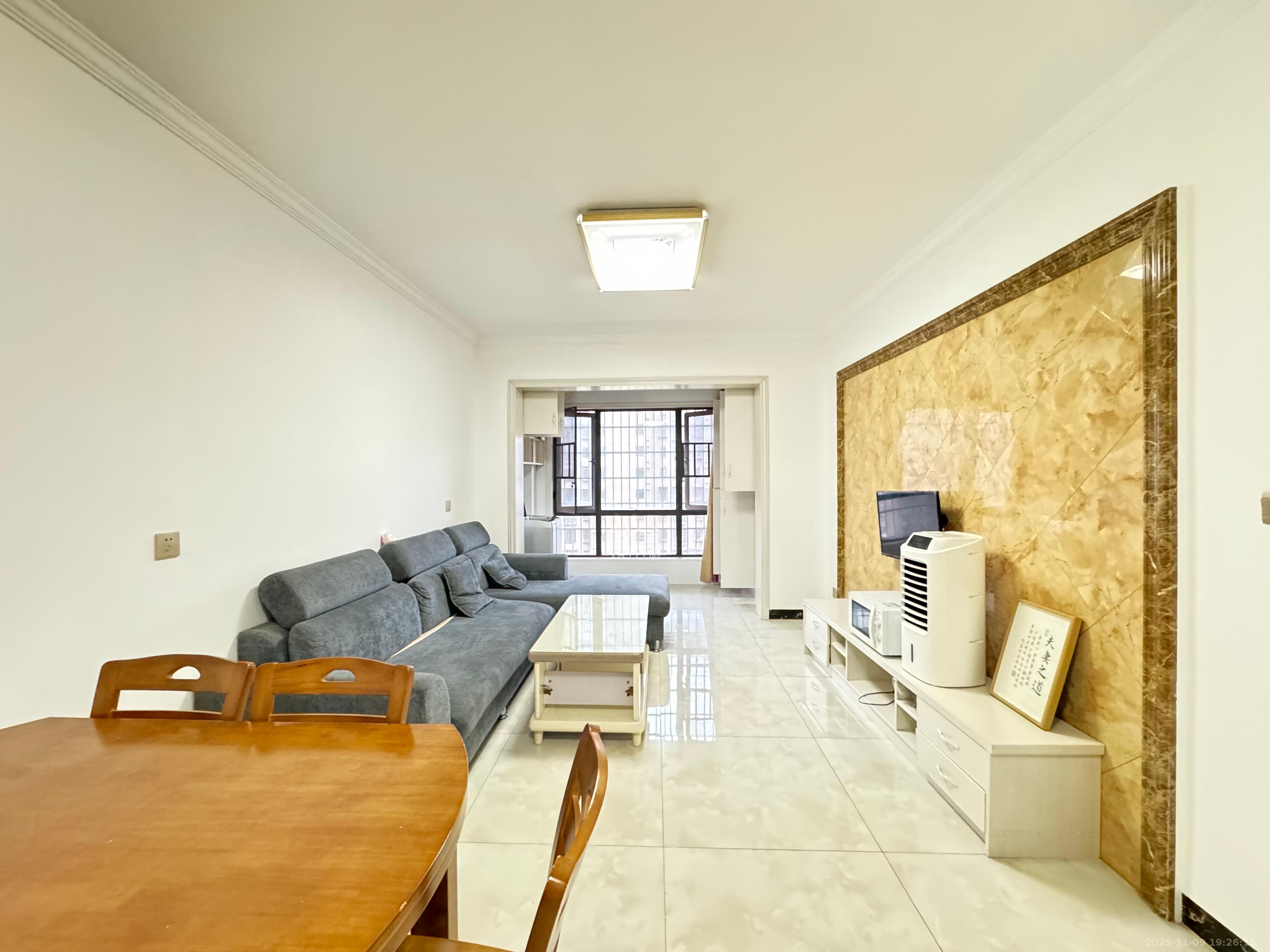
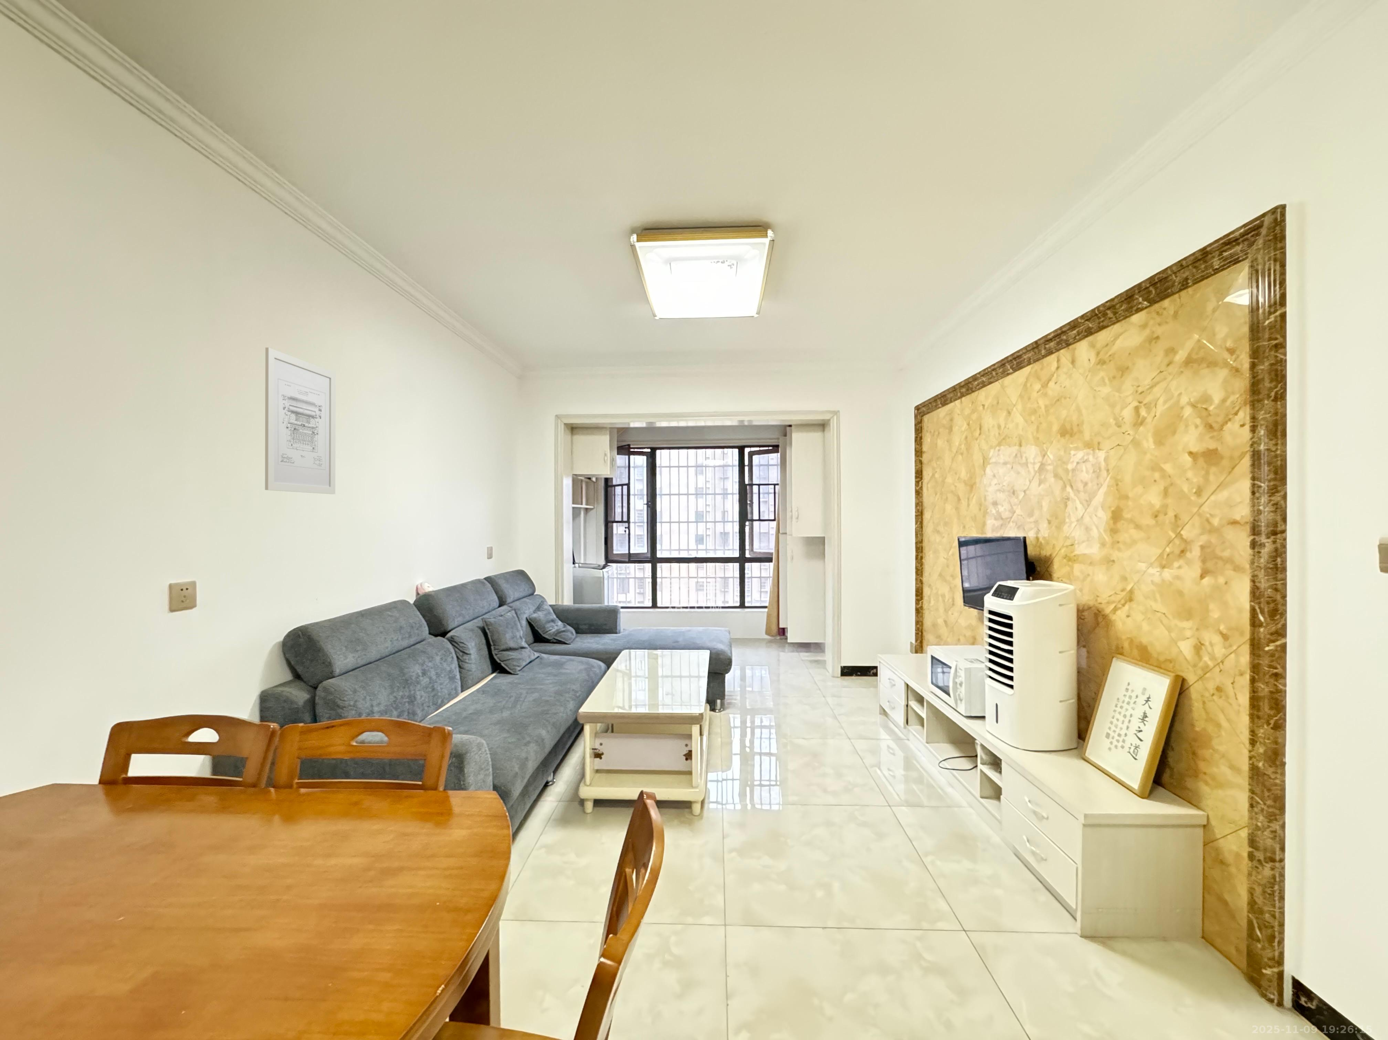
+ wall art [264,347,336,495]
